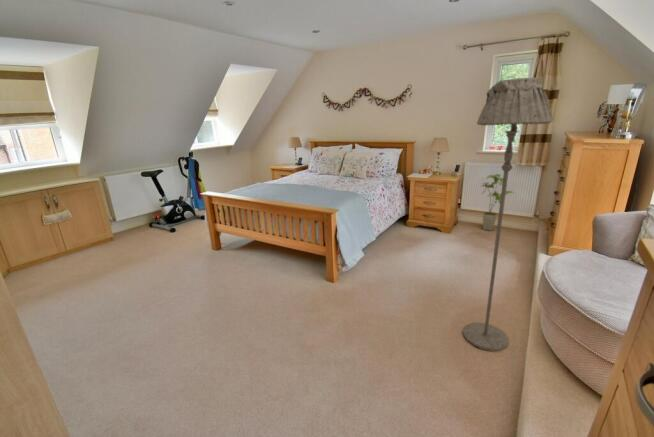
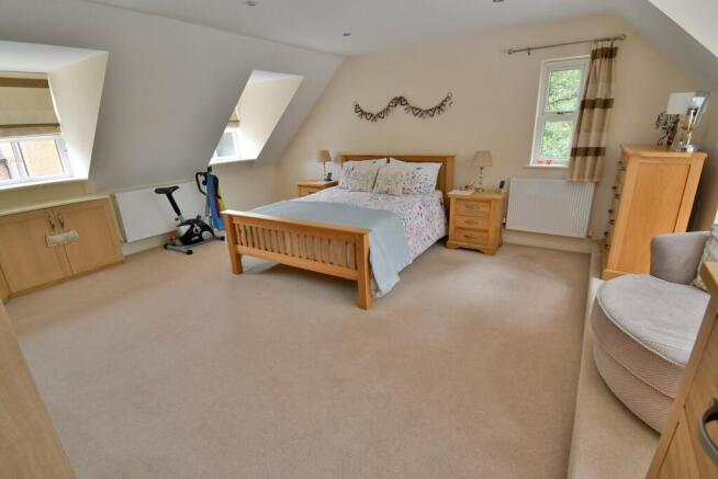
- floor lamp [462,77,554,352]
- house plant [480,173,515,232]
